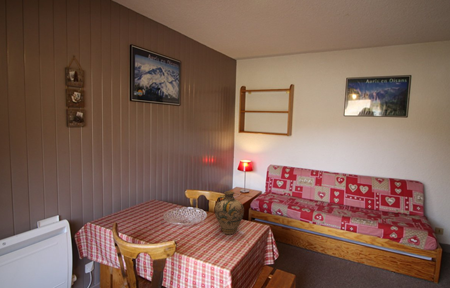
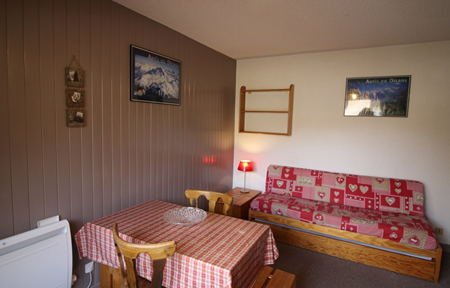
- jug [214,190,245,235]
